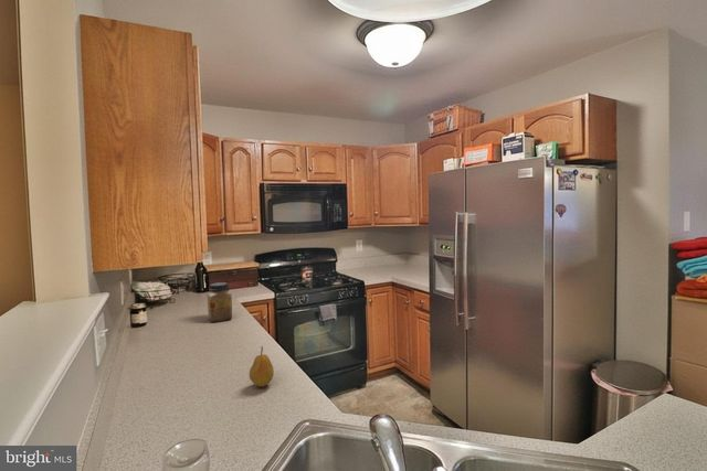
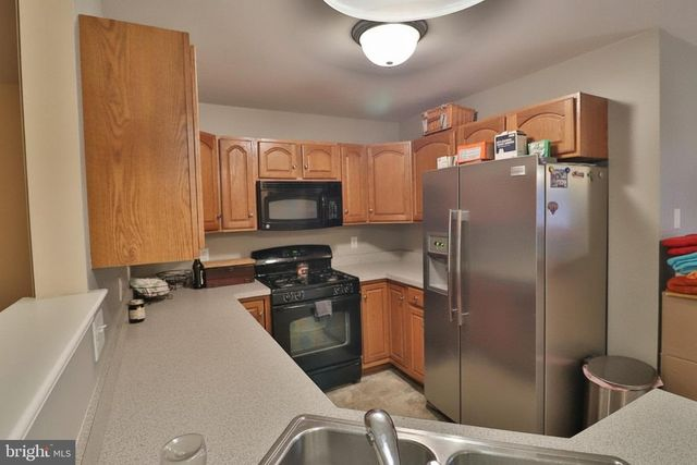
- fruit [249,345,275,388]
- jar [207,281,233,323]
